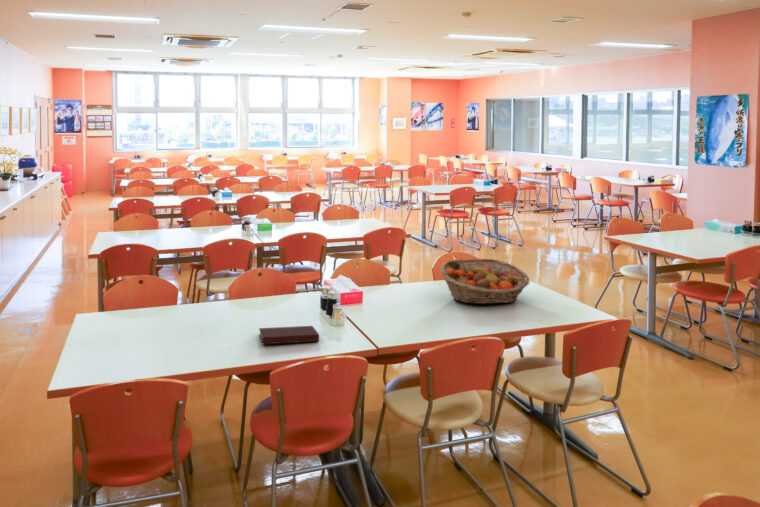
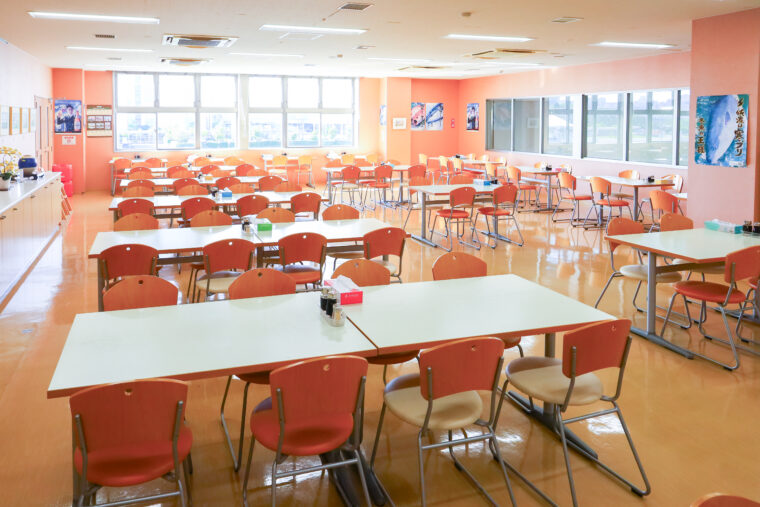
- notebook [258,325,320,345]
- fruit basket [439,258,530,305]
